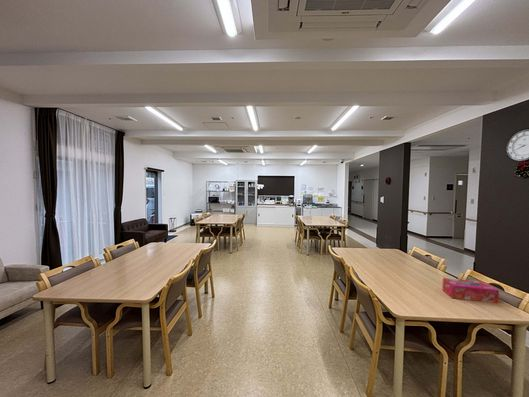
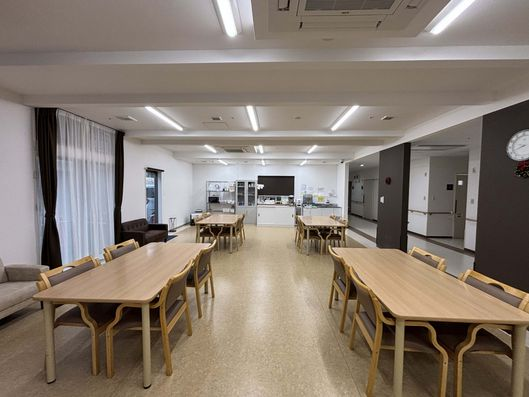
- tissue box [441,277,500,304]
